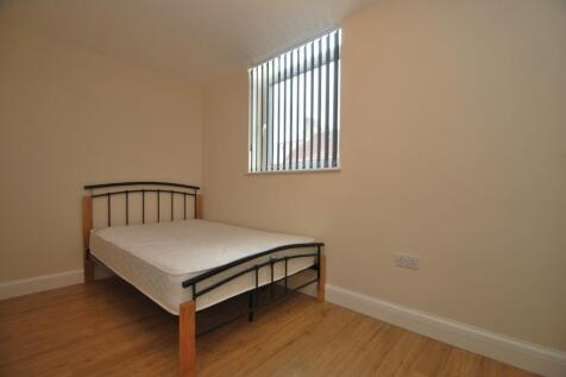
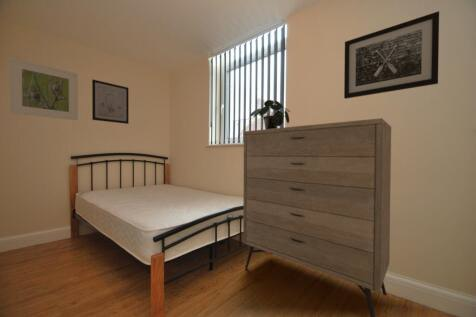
+ wall art [343,10,440,100]
+ dresser [242,117,392,317]
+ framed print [9,57,79,121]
+ wall art [91,79,130,125]
+ potted plant [249,99,291,129]
